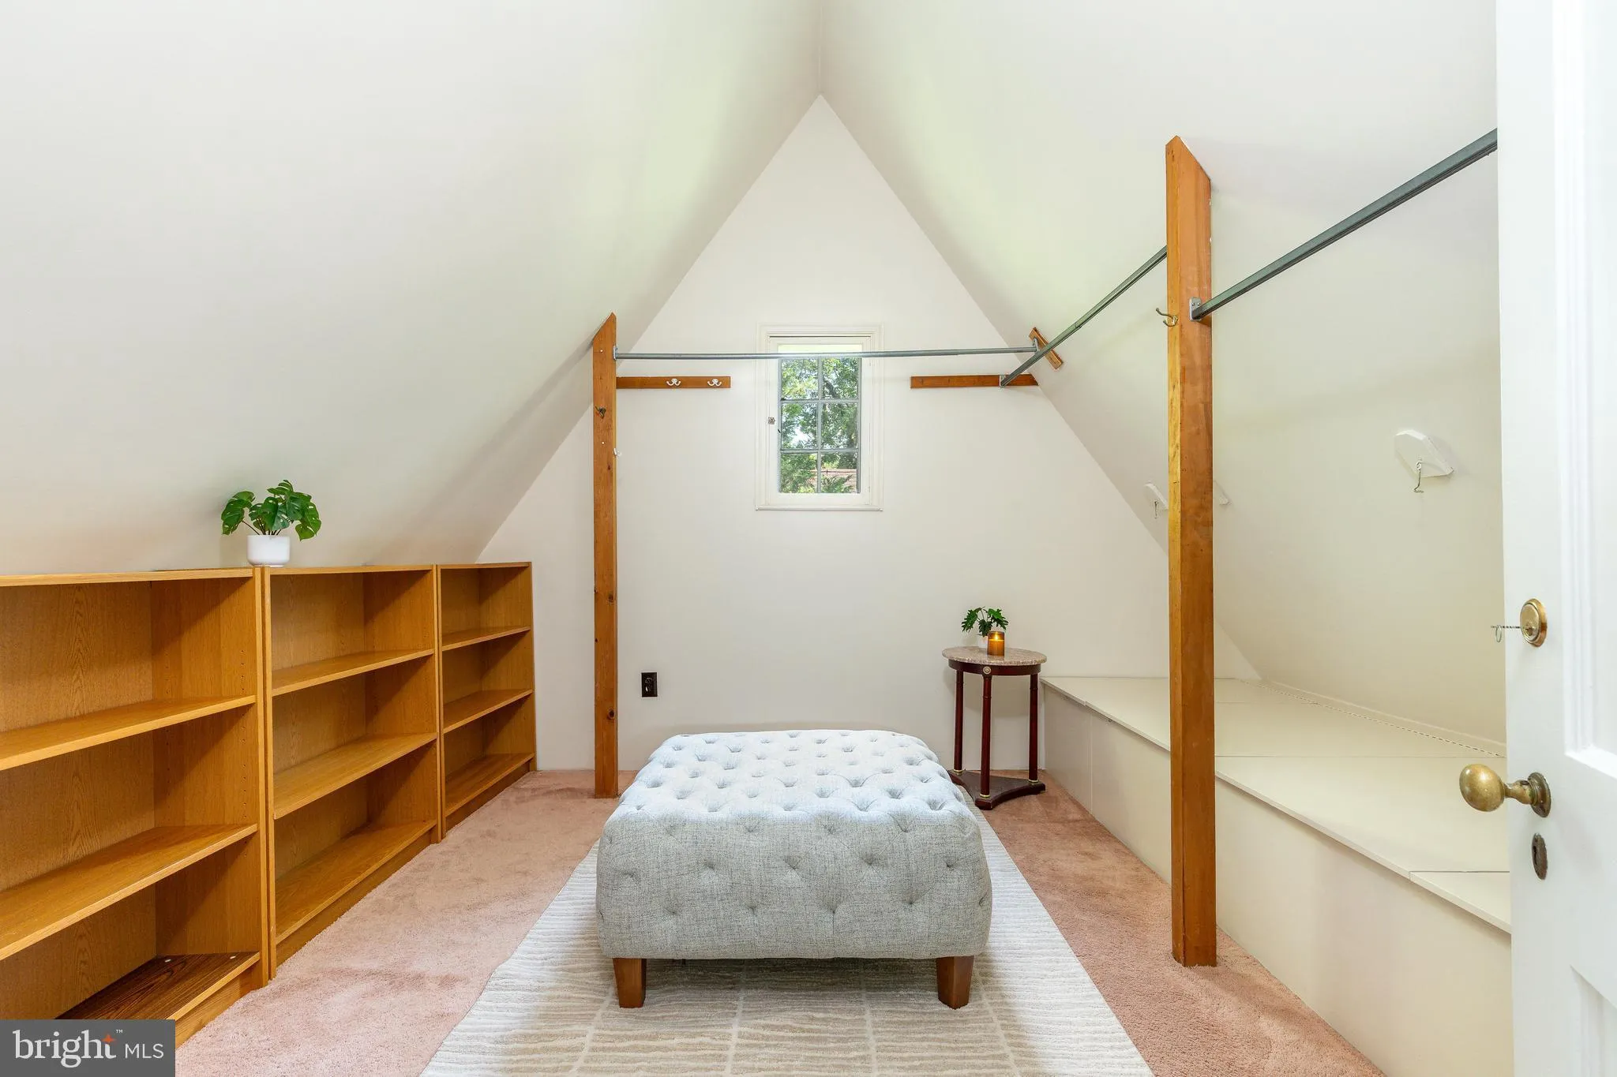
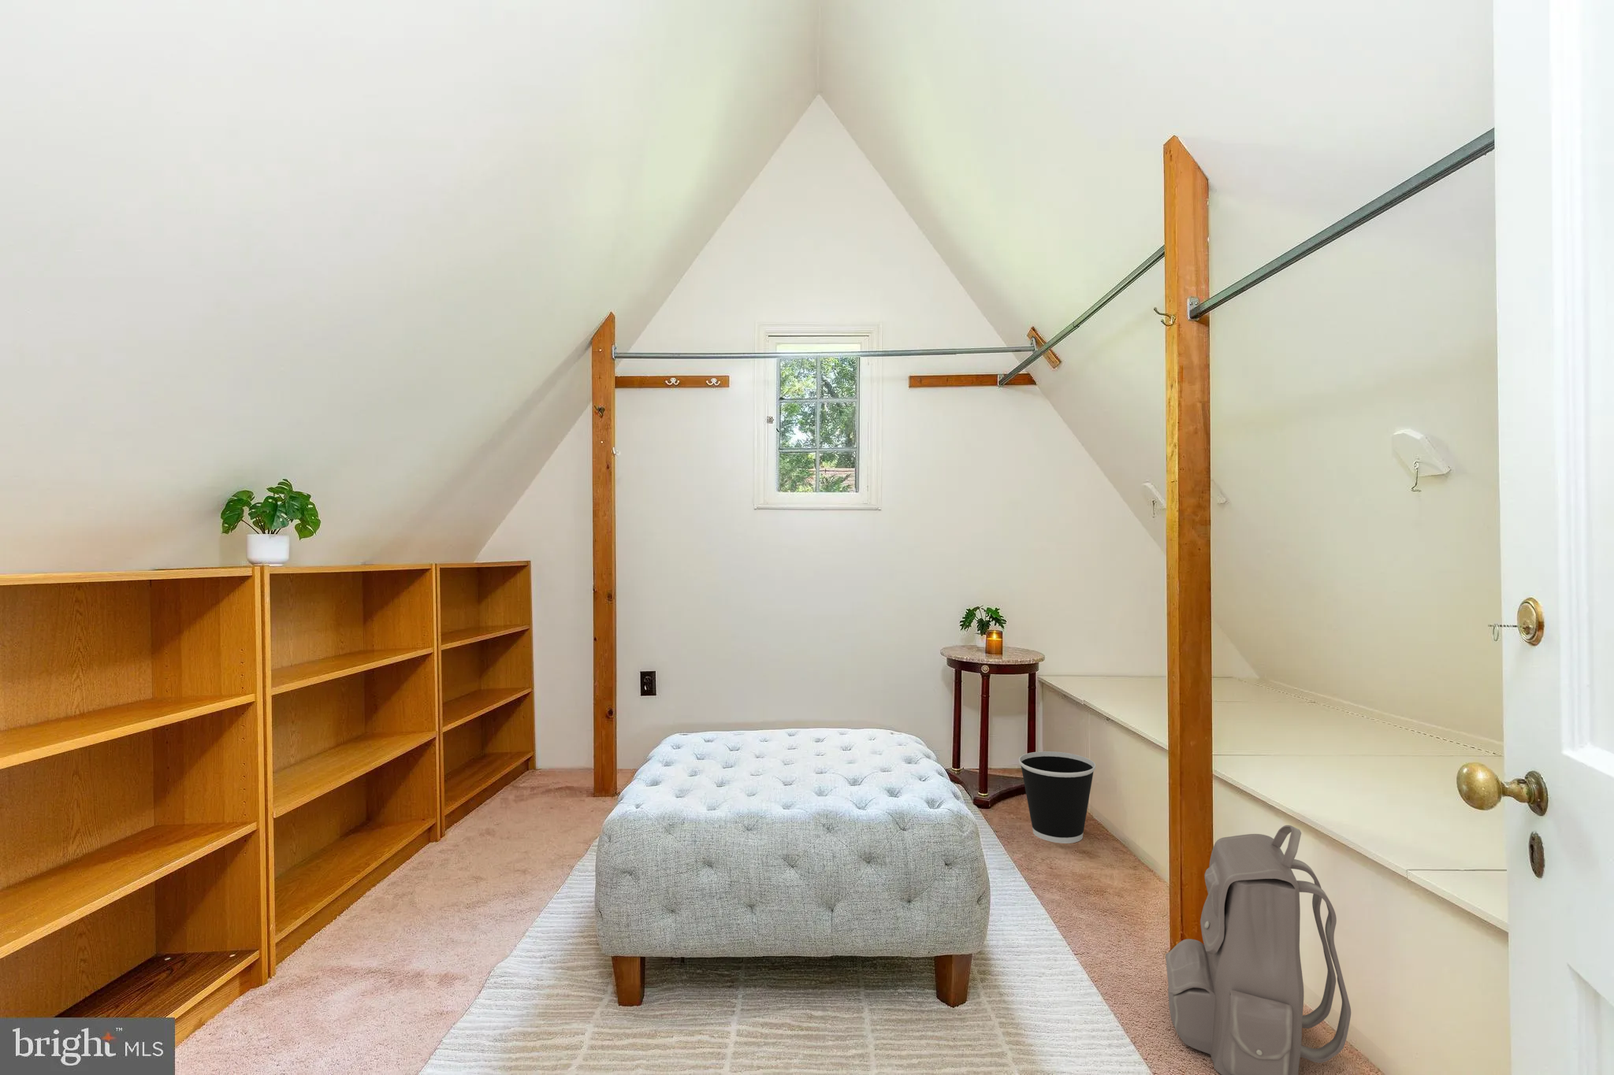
+ backpack [1165,824,1351,1075]
+ wastebasket [1019,751,1097,845]
